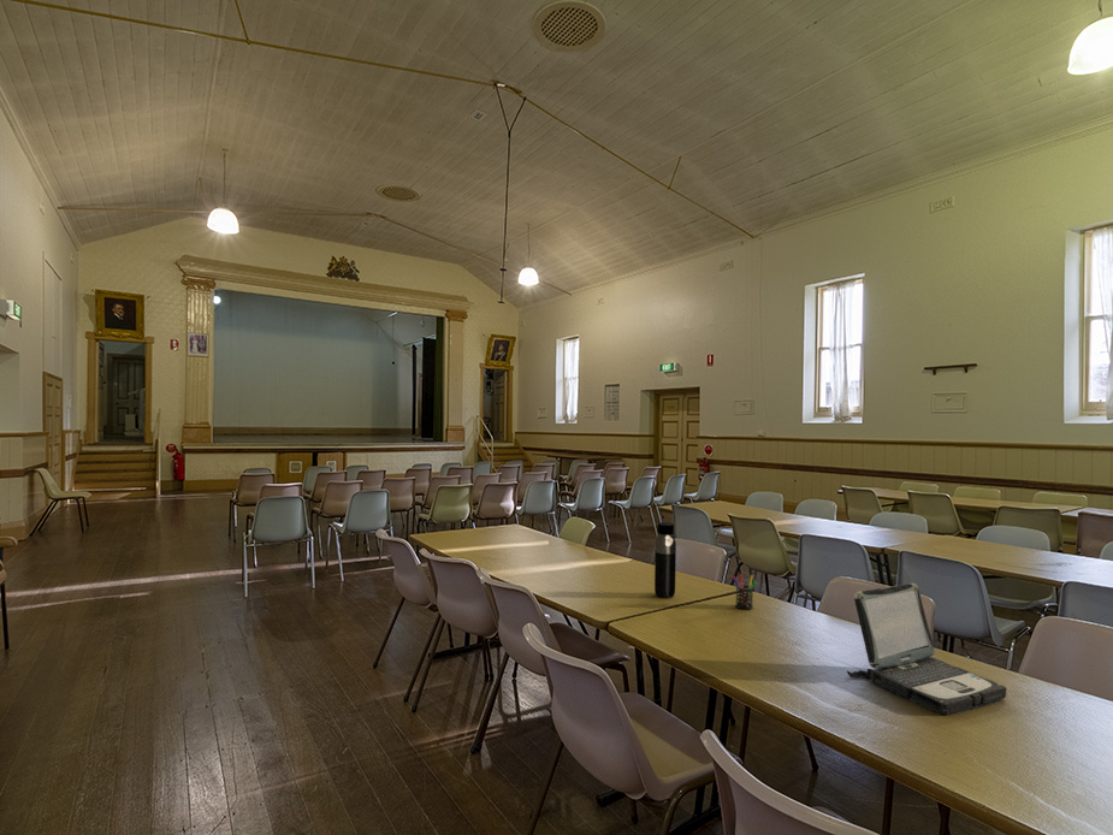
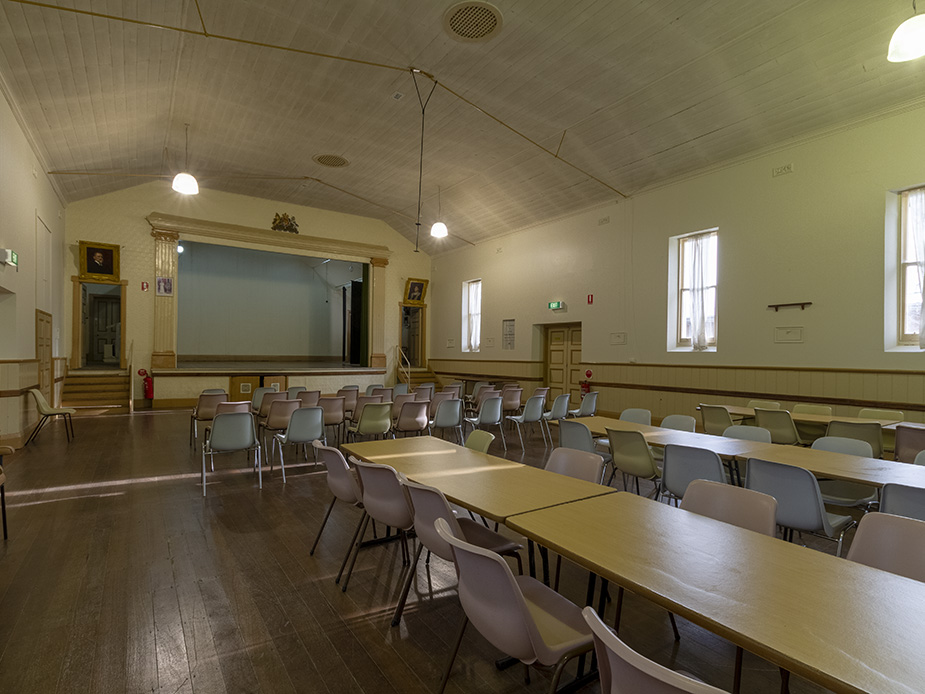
- pen holder [732,573,757,611]
- laptop [846,582,1007,716]
- water bottle [653,521,677,599]
